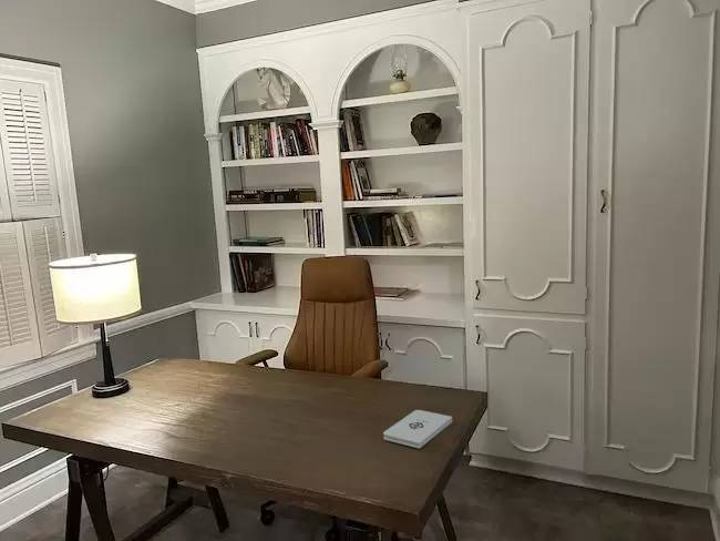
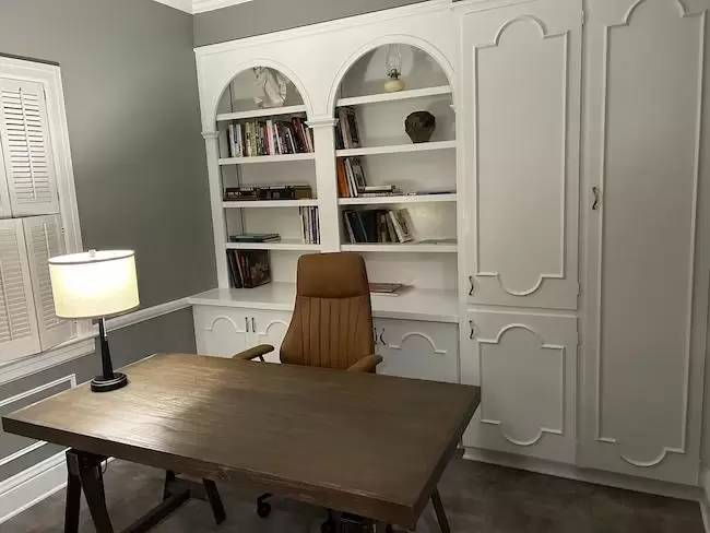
- notepad [382,409,453,449]
